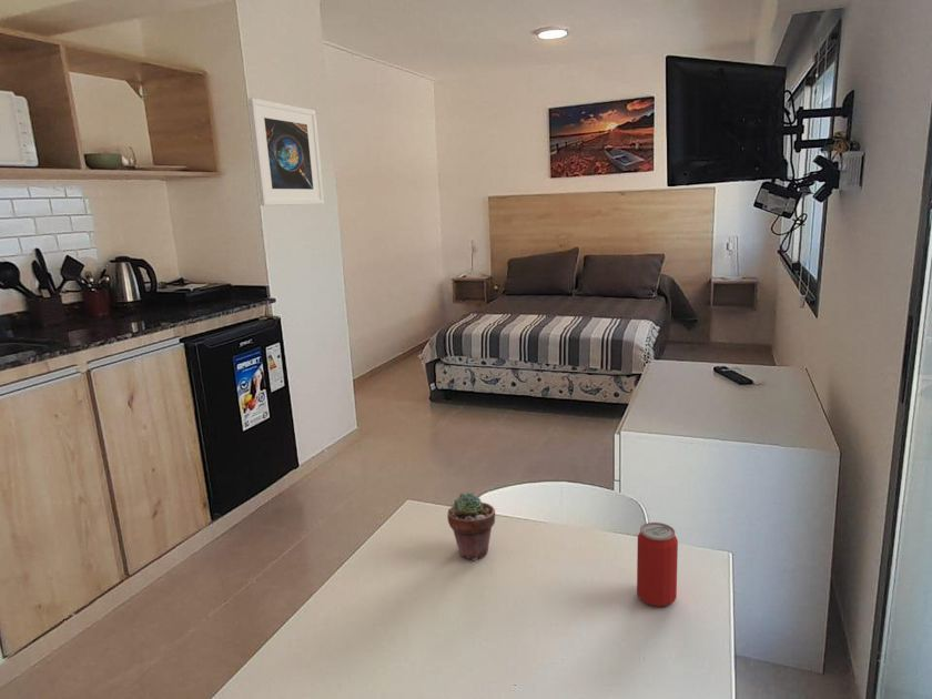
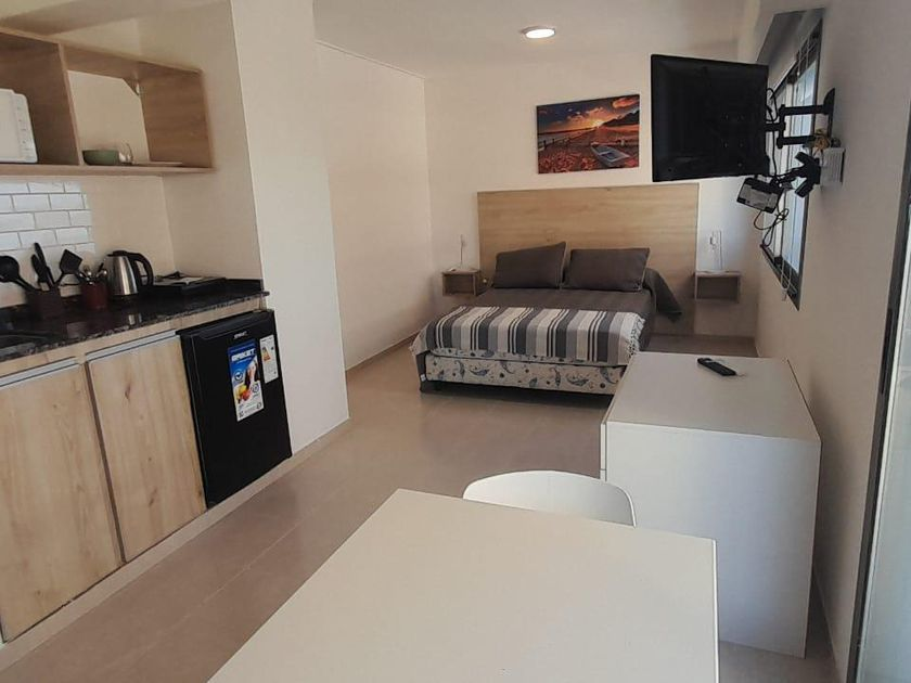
- beverage can [636,521,679,607]
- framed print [247,97,325,206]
- potted succulent [446,490,496,561]
